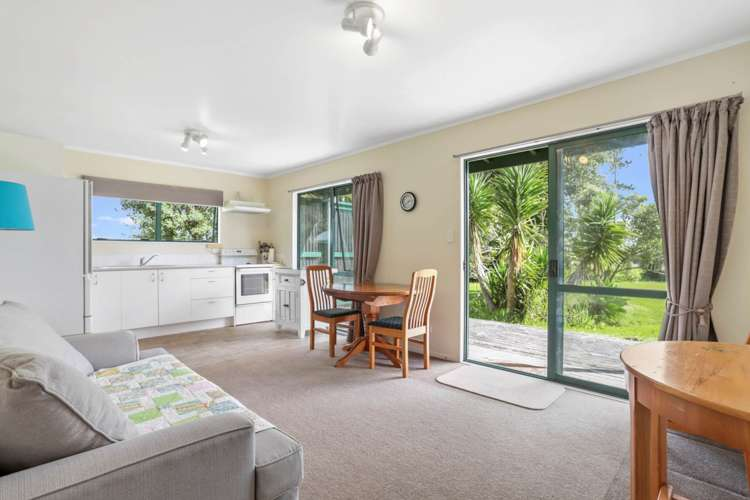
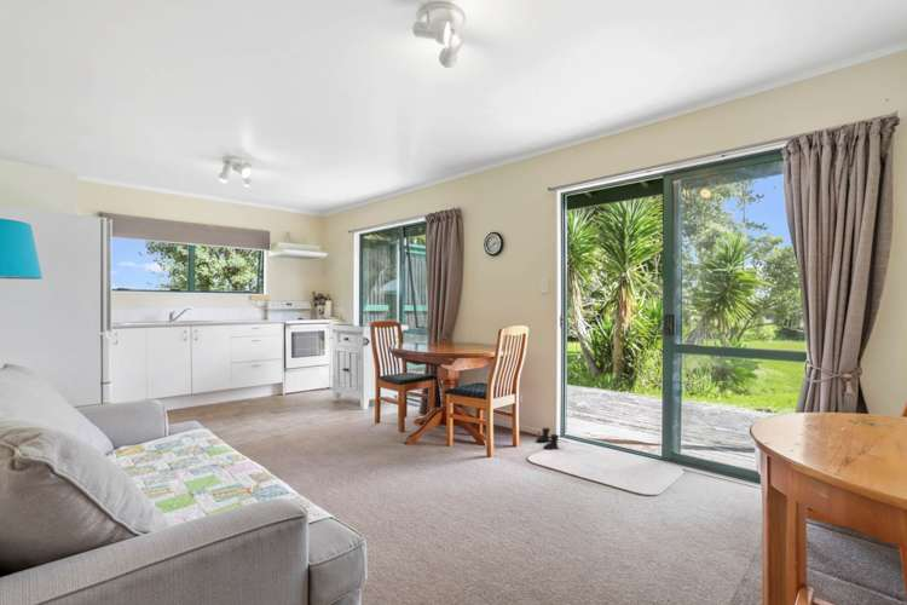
+ boots [535,427,561,450]
